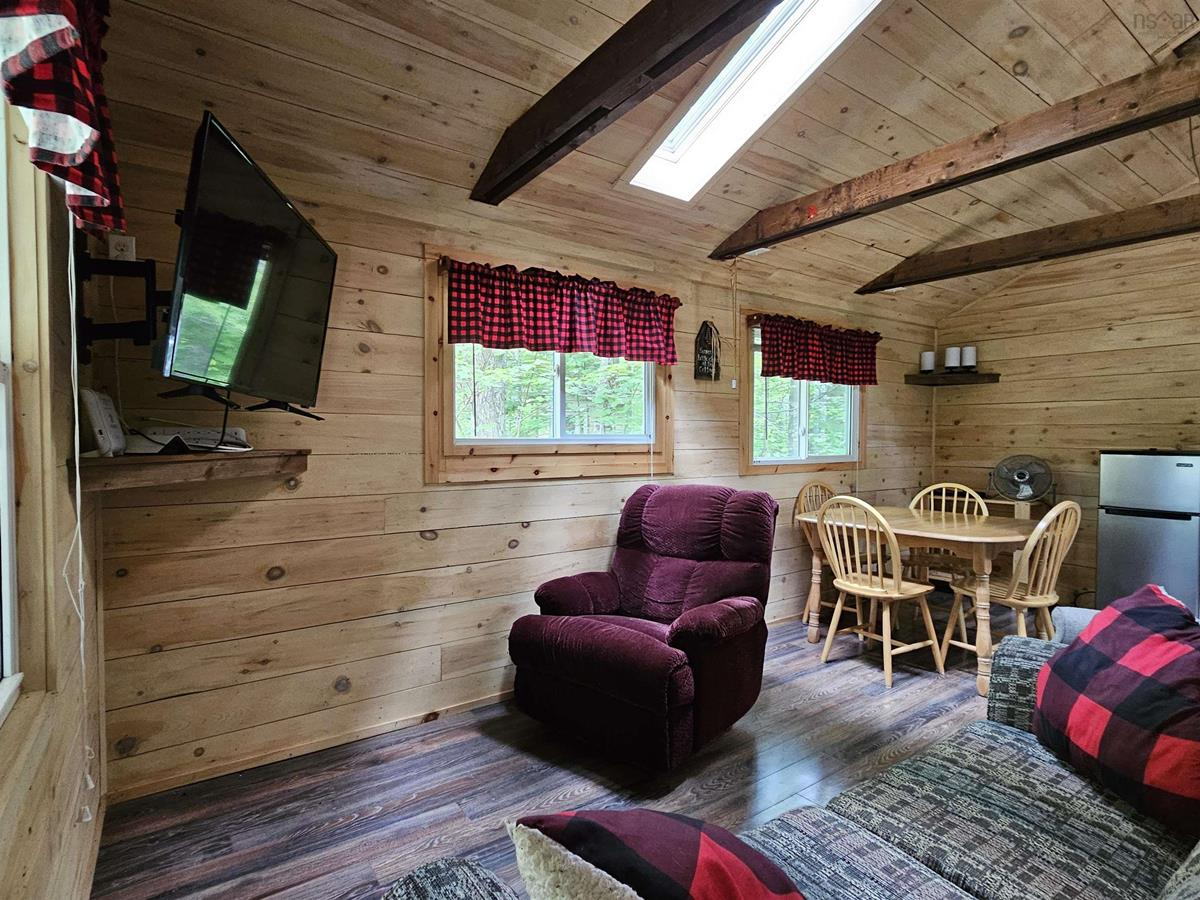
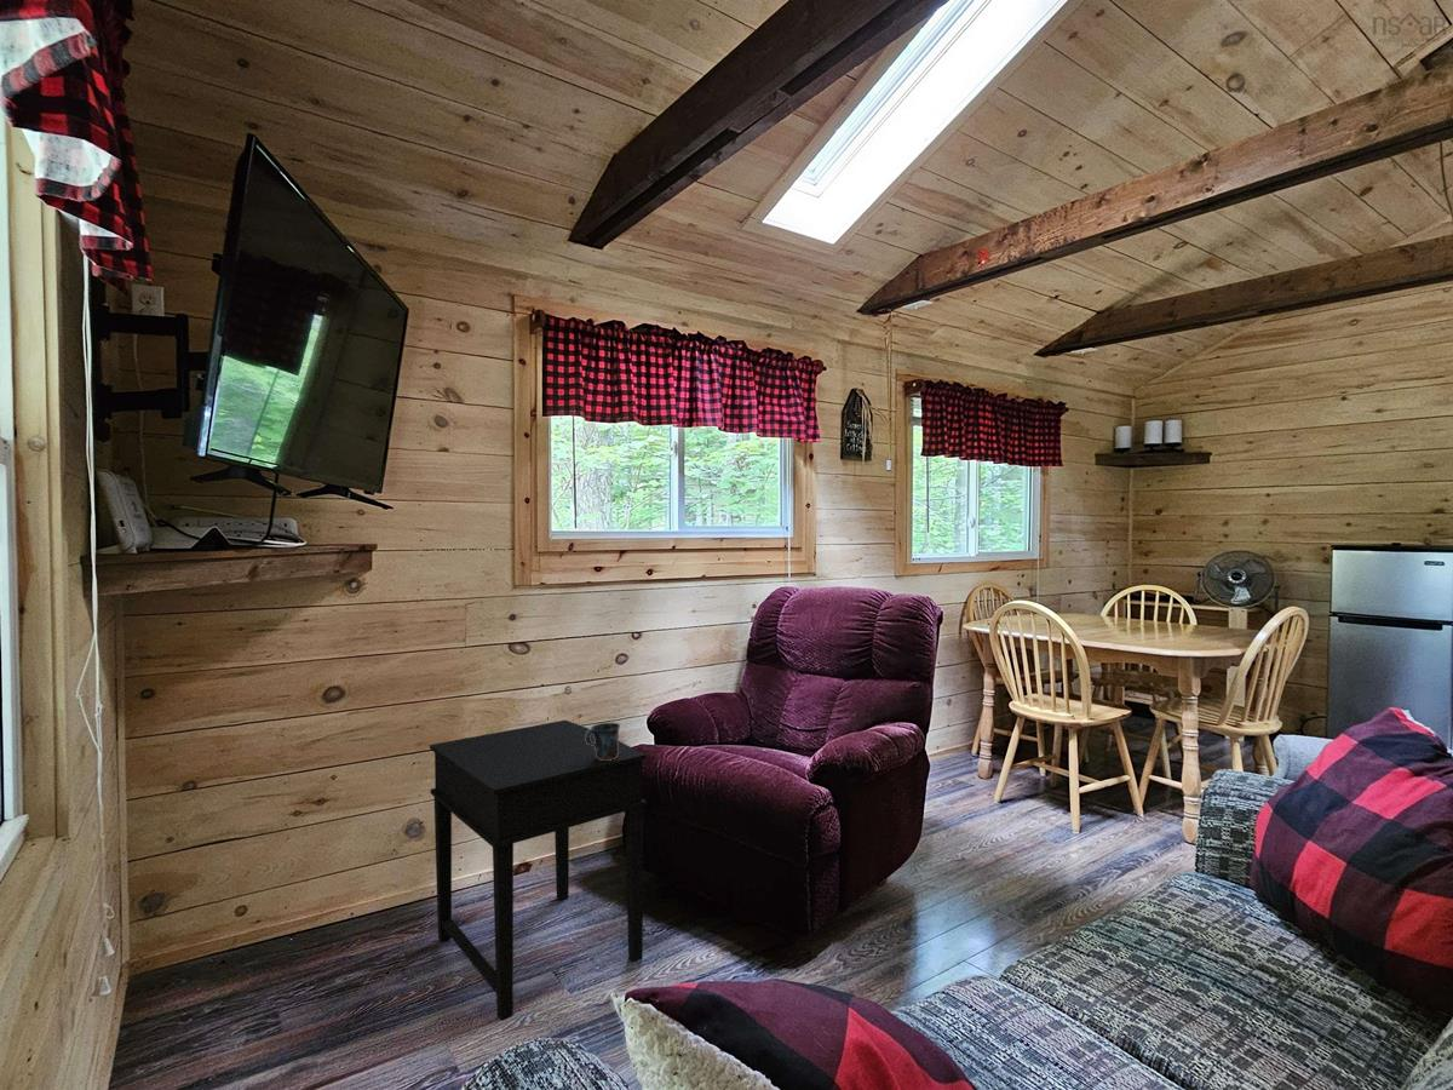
+ mug [585,722,621,761]
+ side table [429,719,648,1021]
